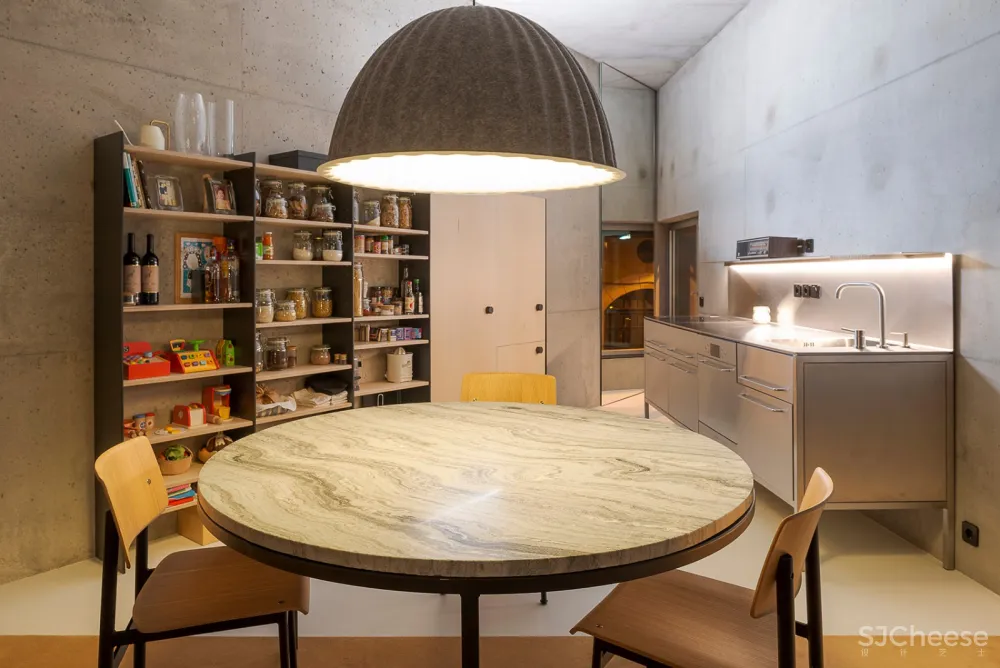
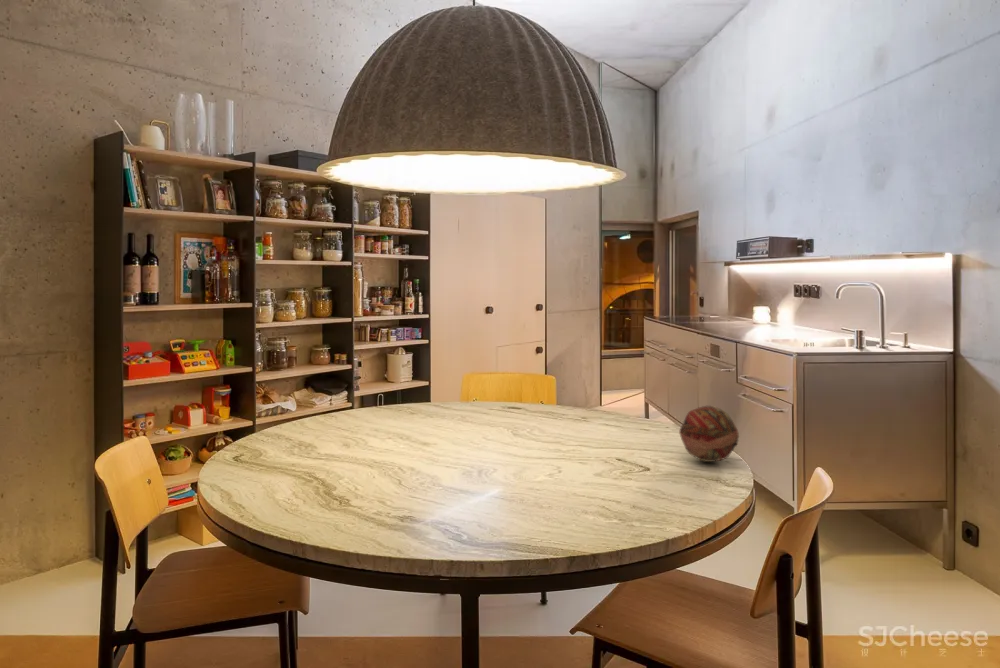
+ decorative ball [678,405,740,463]
